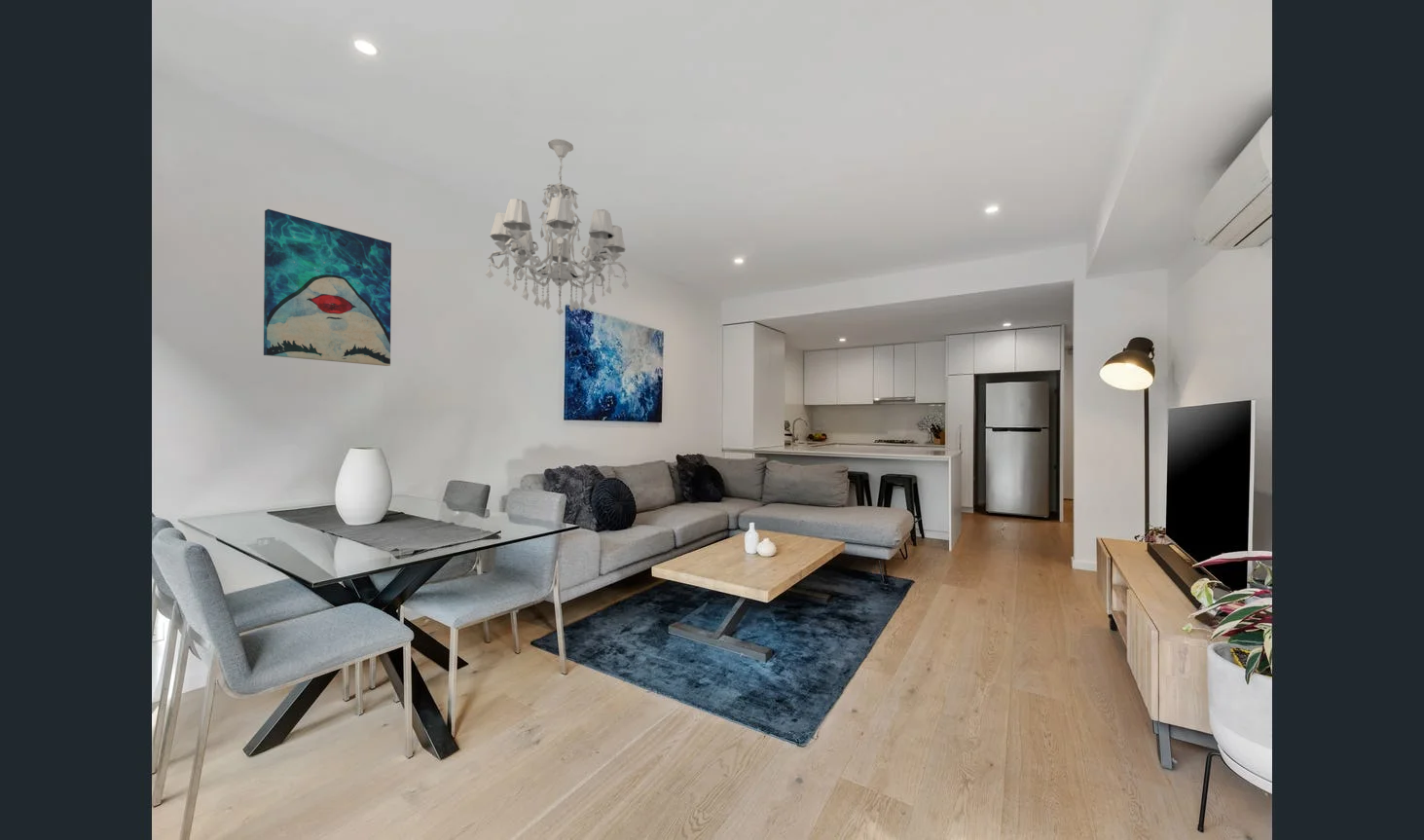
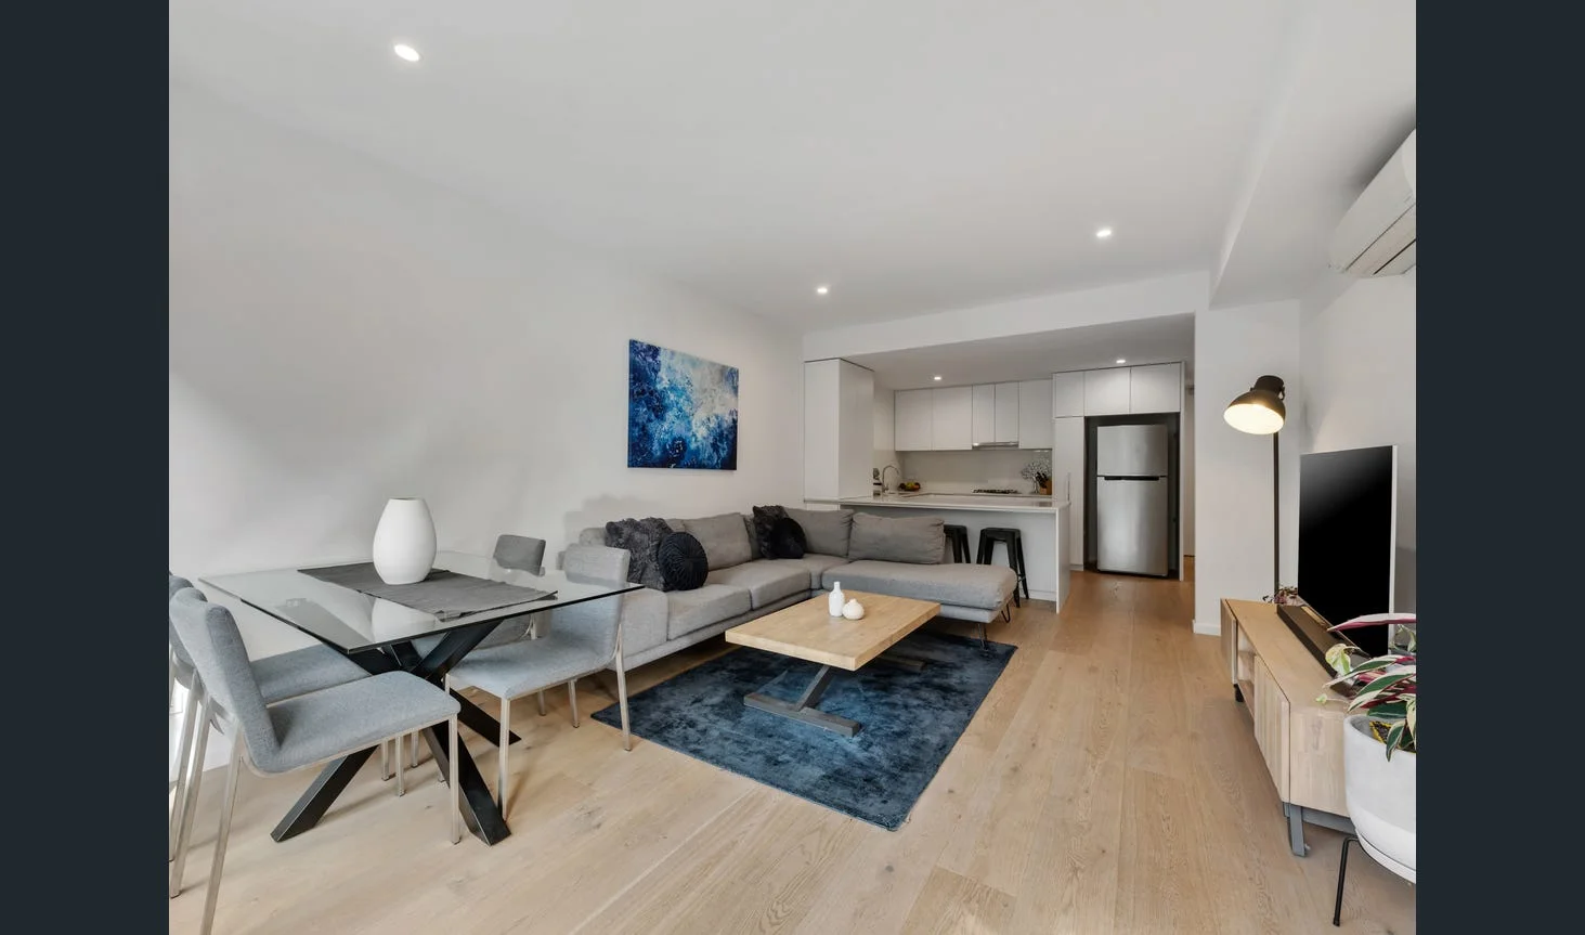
- chandelier [485,138,630,315]
- wall art [263,208,392,367]
